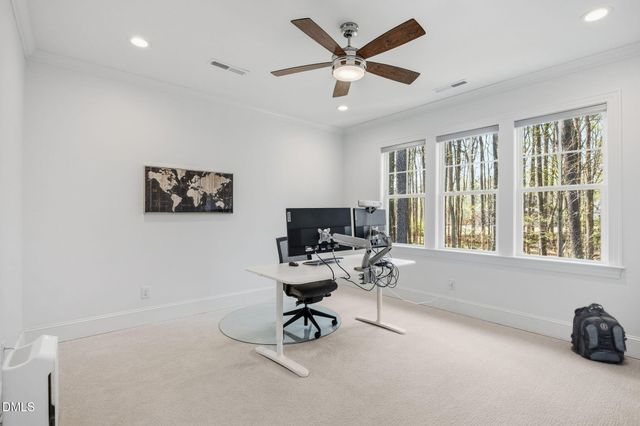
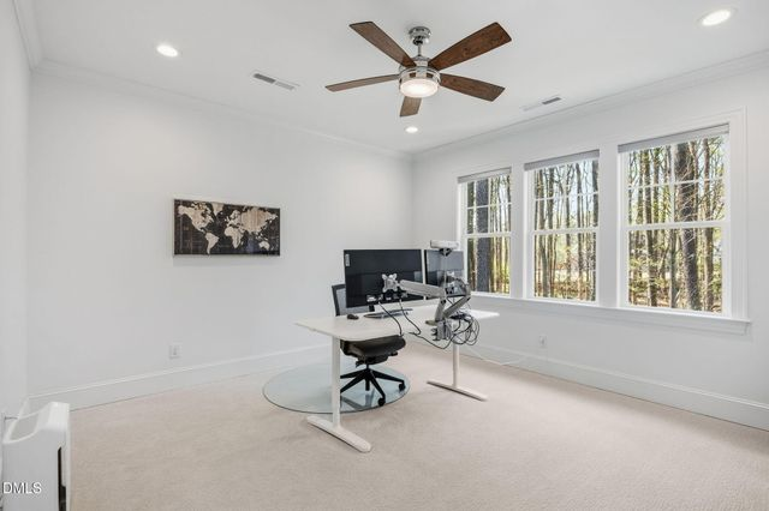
- backpack [570,302,628,364]
